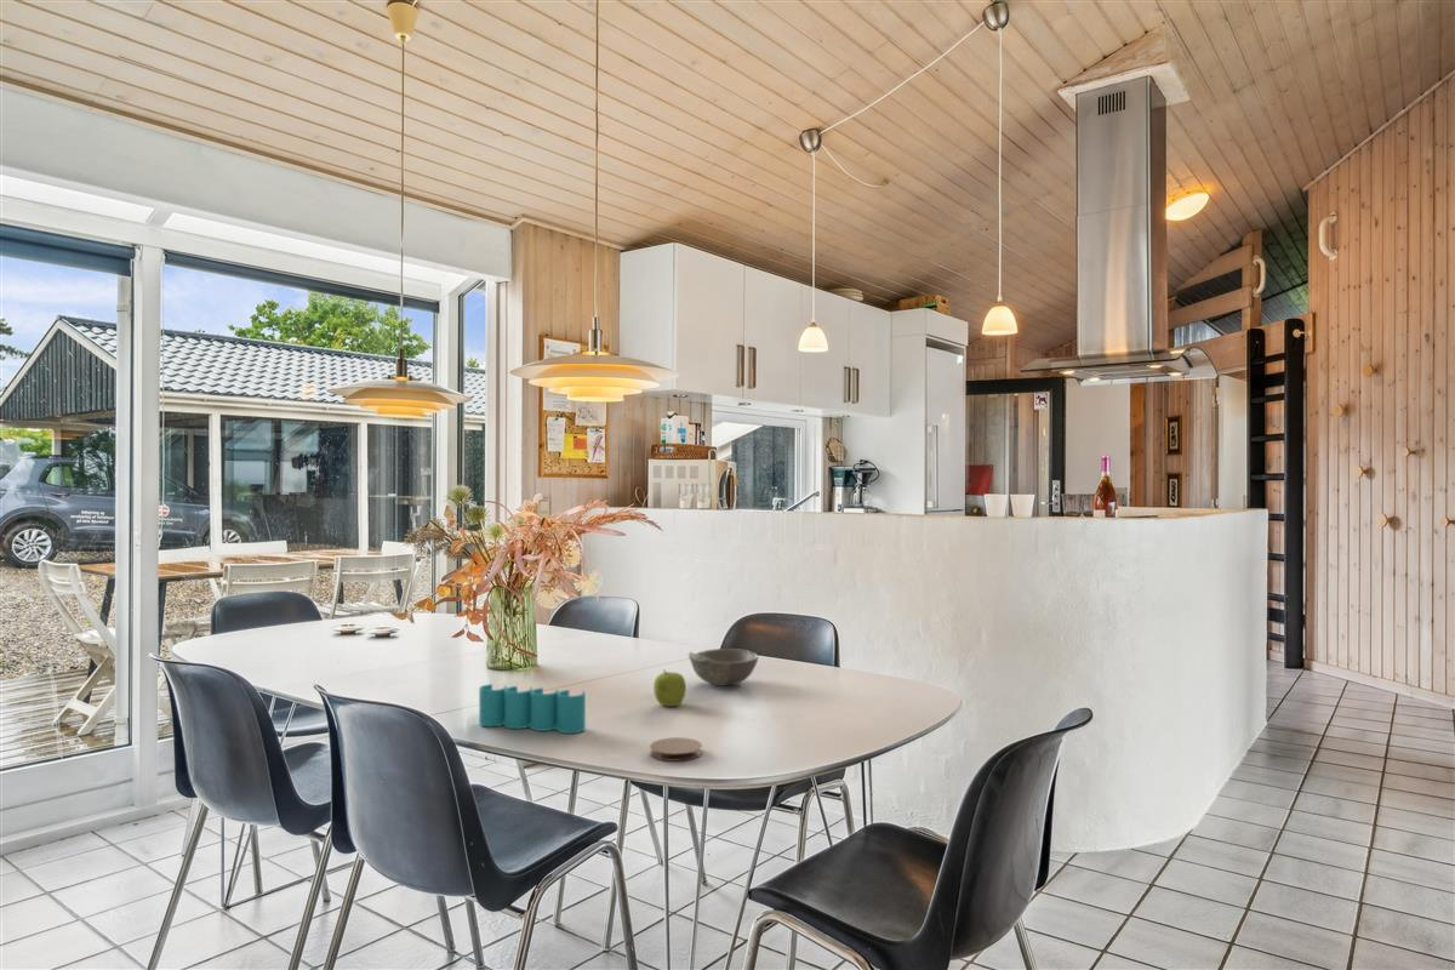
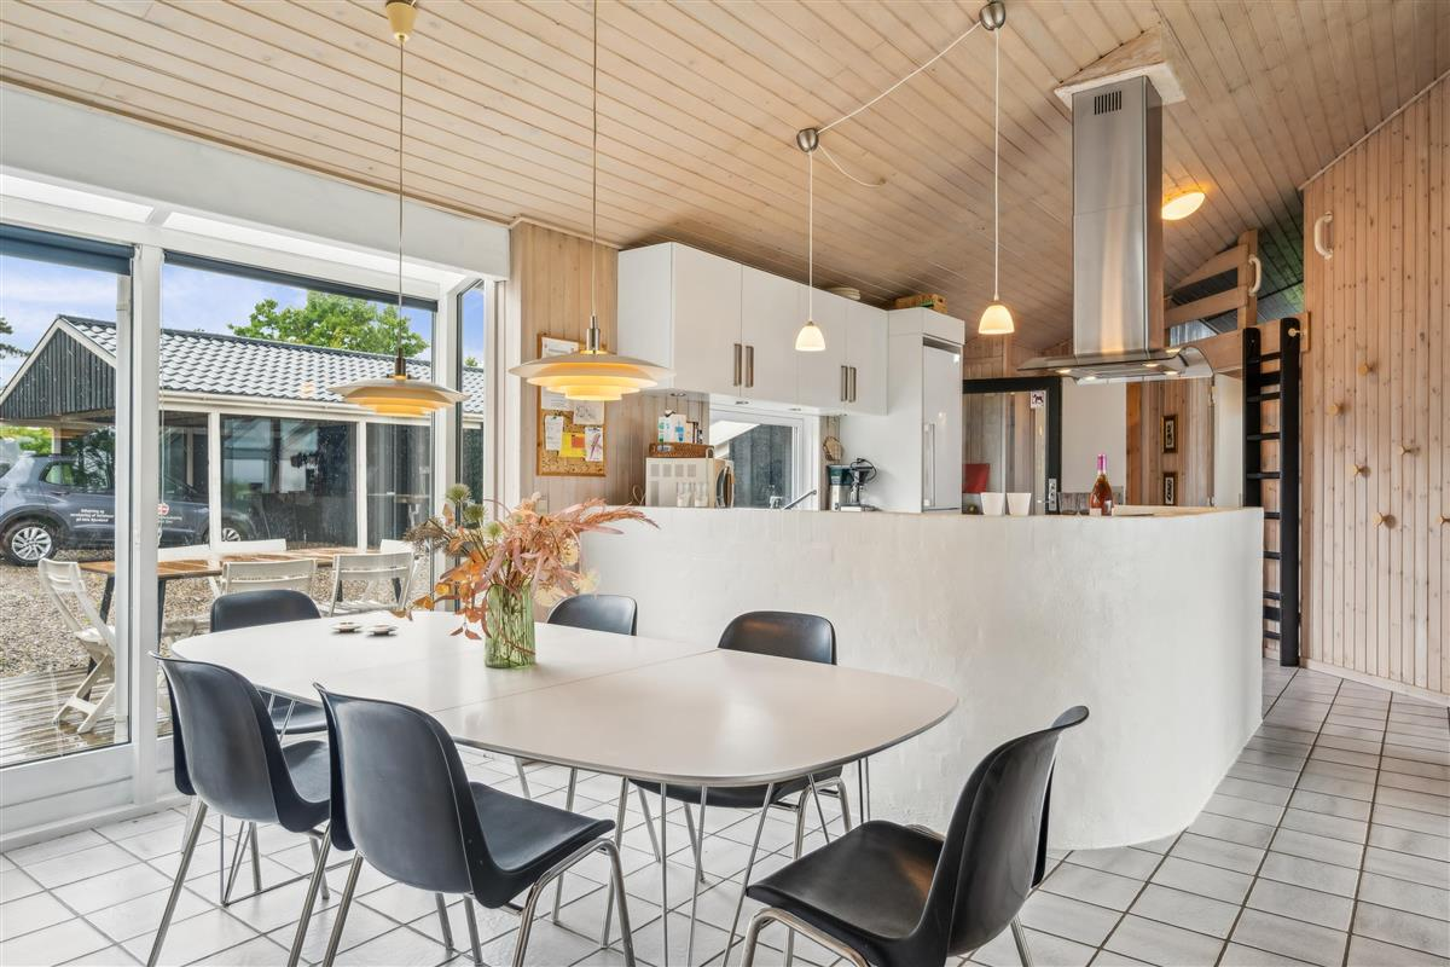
- coaster [649,736,703,763]
- pen holder [478,683,587,735]
- bowl [687,647,759,686]
- fruit [652,669,687,708]
